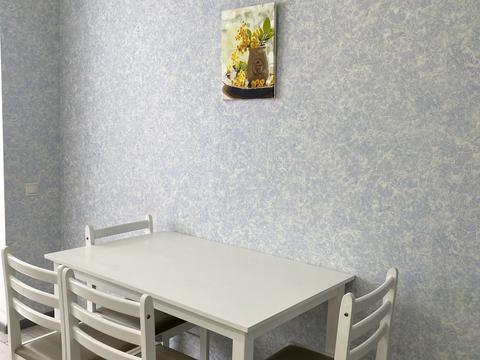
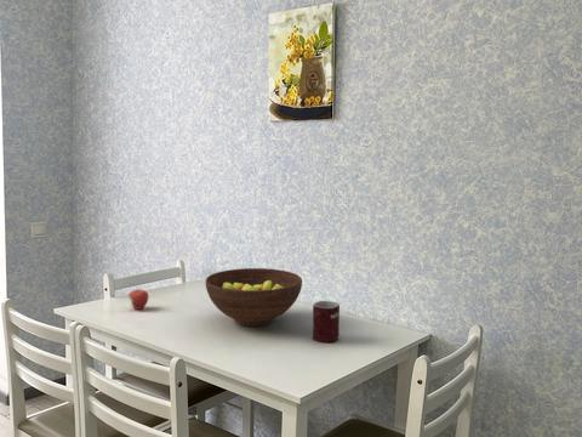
+ mug [312,300,341,344]
+ apple [127,288,149,311]
+ fruit bowl [205,267,303,328]
